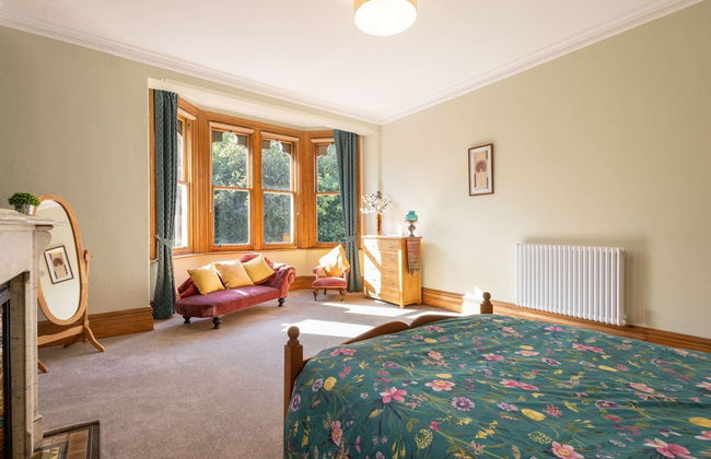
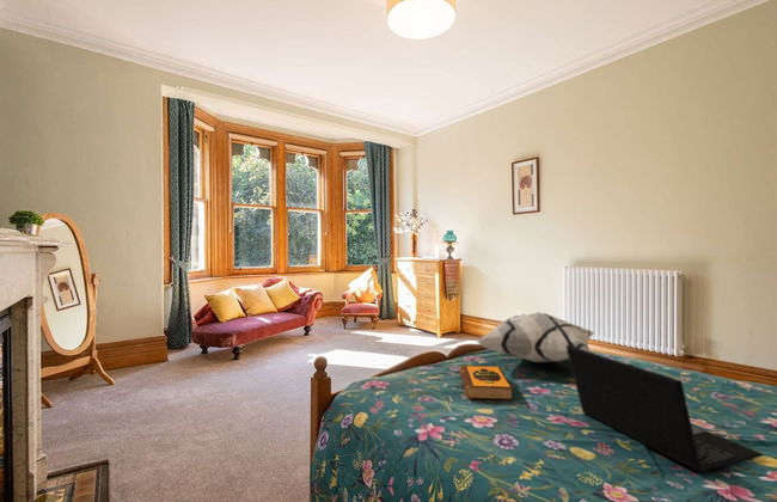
+ decorative pillow [476,311,595,363]
+ hardback book [458,365,514,400]
+ laptop [567,345,764,475]
